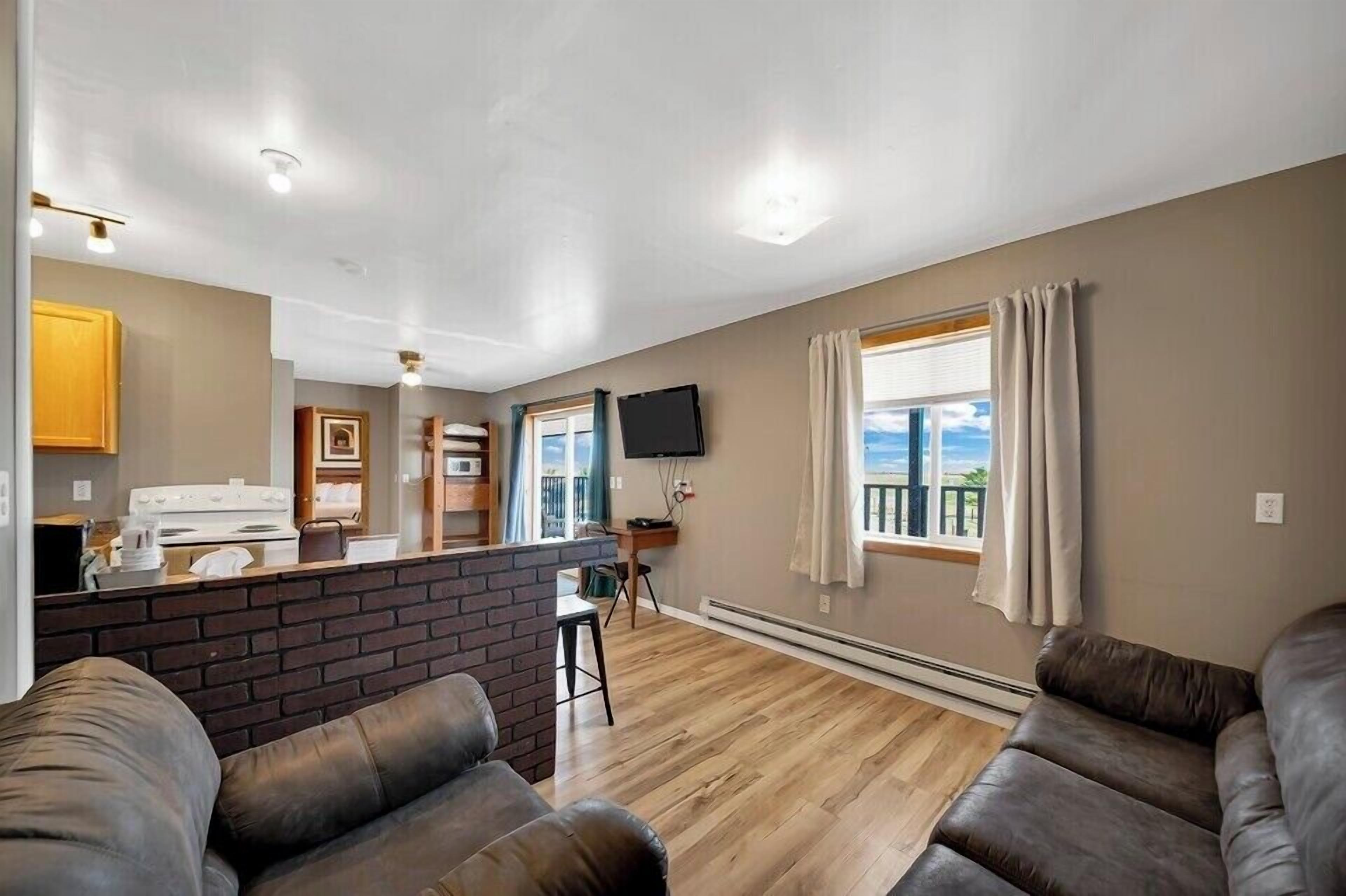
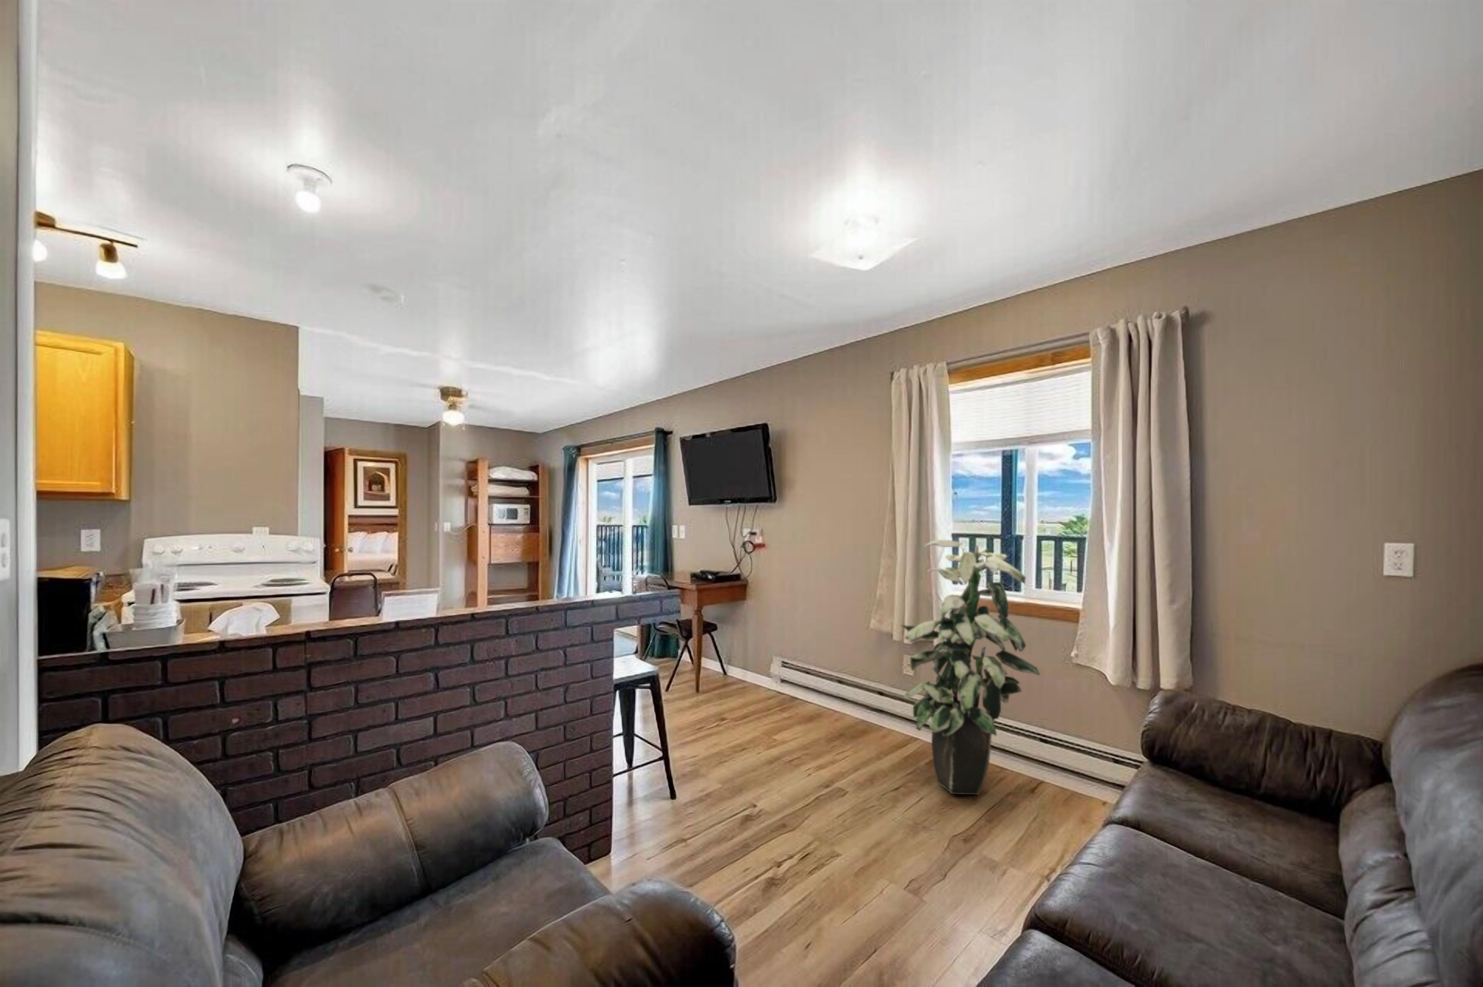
+ indoor plant [900,540,1041,795]
